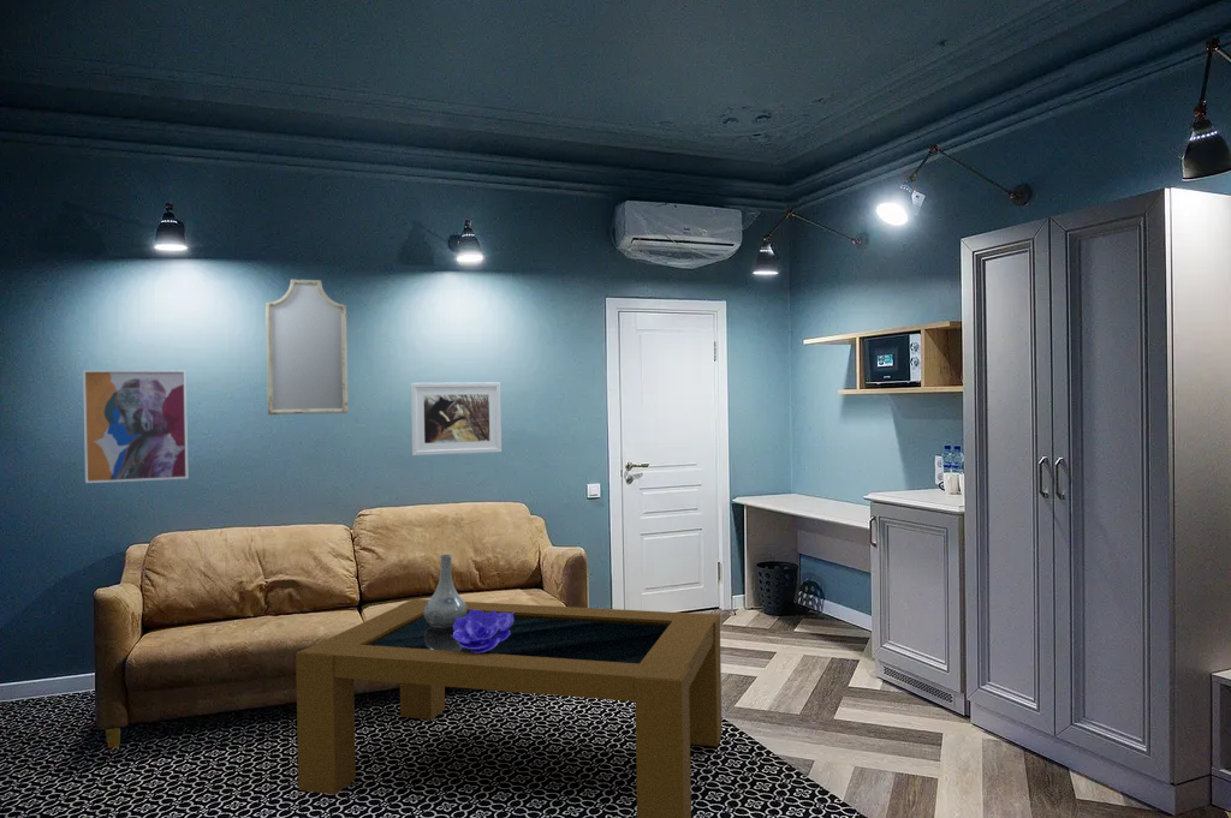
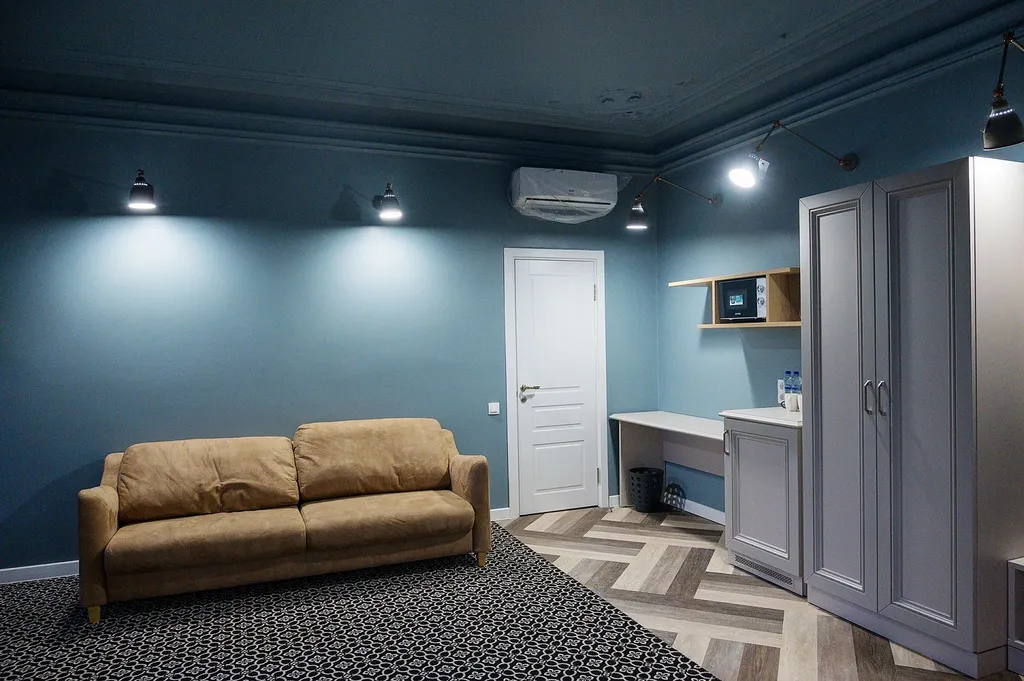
- home mirror [264,279,350,416]
- wall art [82,369,189,484]
- vase [423,554,468,628]
- decorative bowl [451,608,515,653]
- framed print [410,381,502,456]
- coffee table [295,598,722,818]
